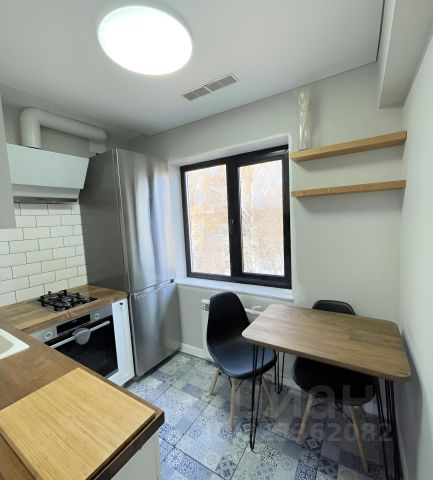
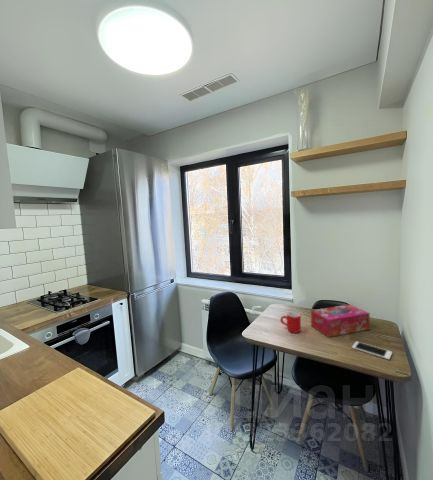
+ cell phone [351,340,393,361]
+ tissue box [310,304,371,338]
+ mug [279,311,302,334]
